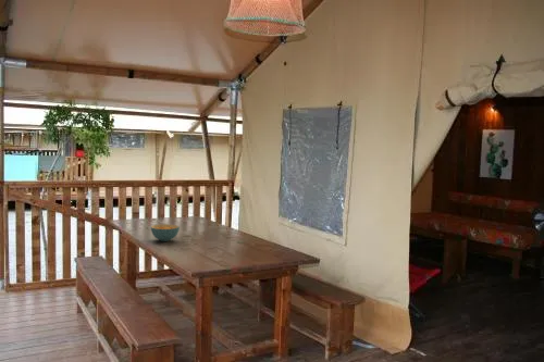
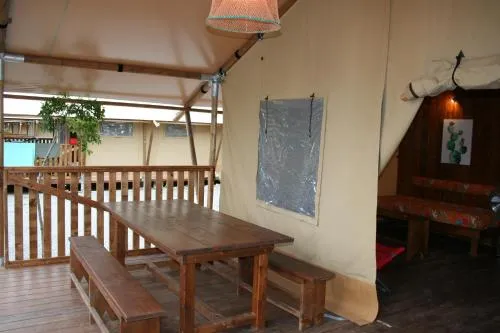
- cereal bowl [149,223,181,242]
